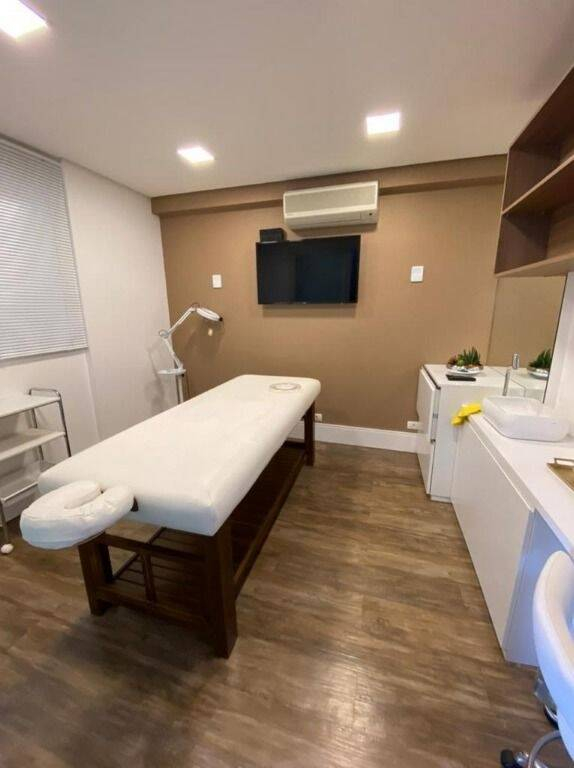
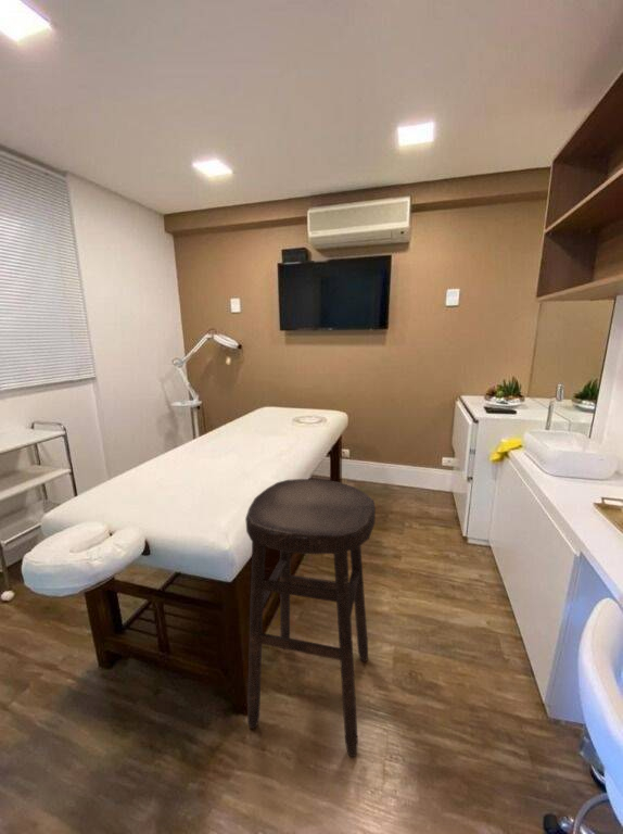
+ stool [244,478,377,758]
